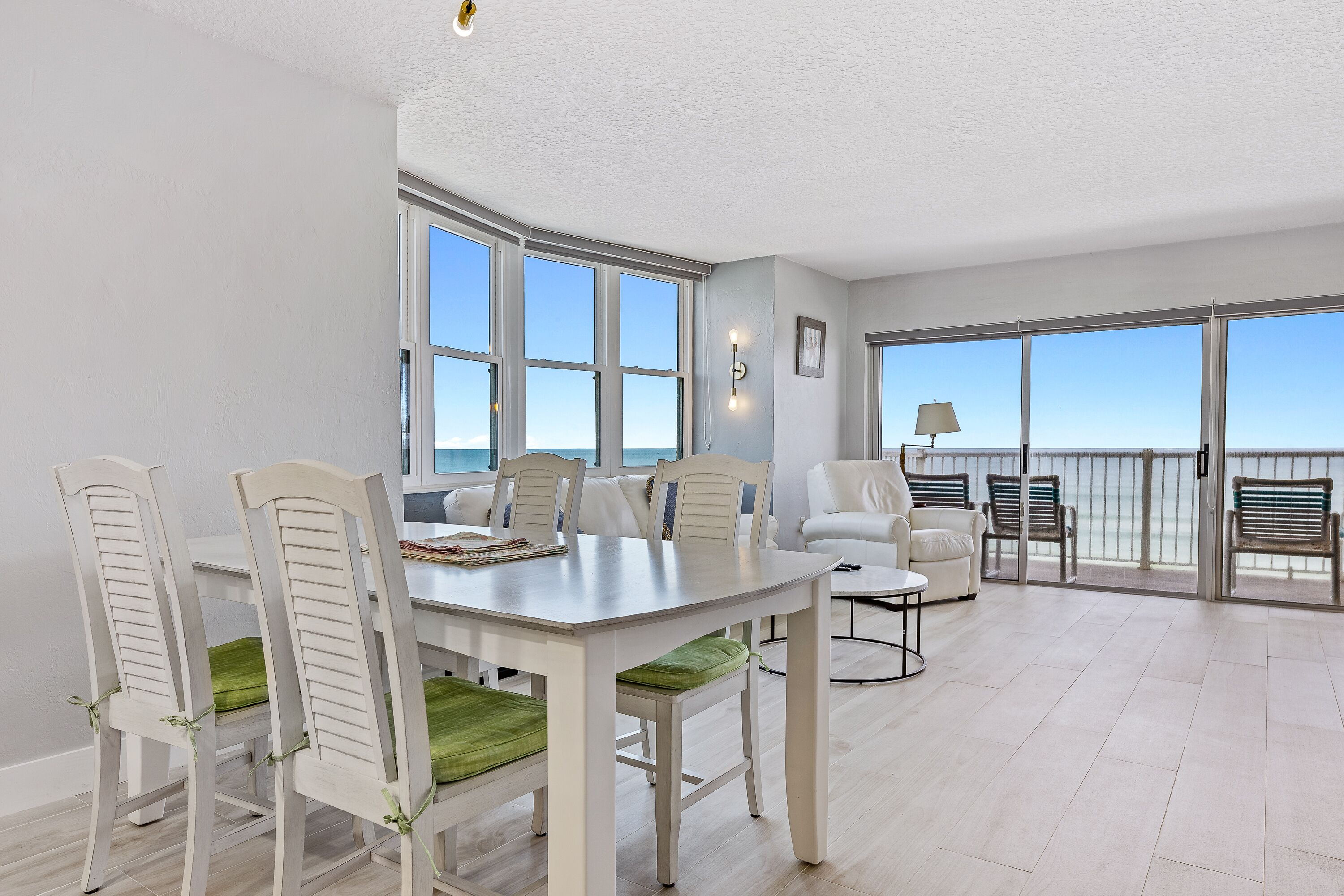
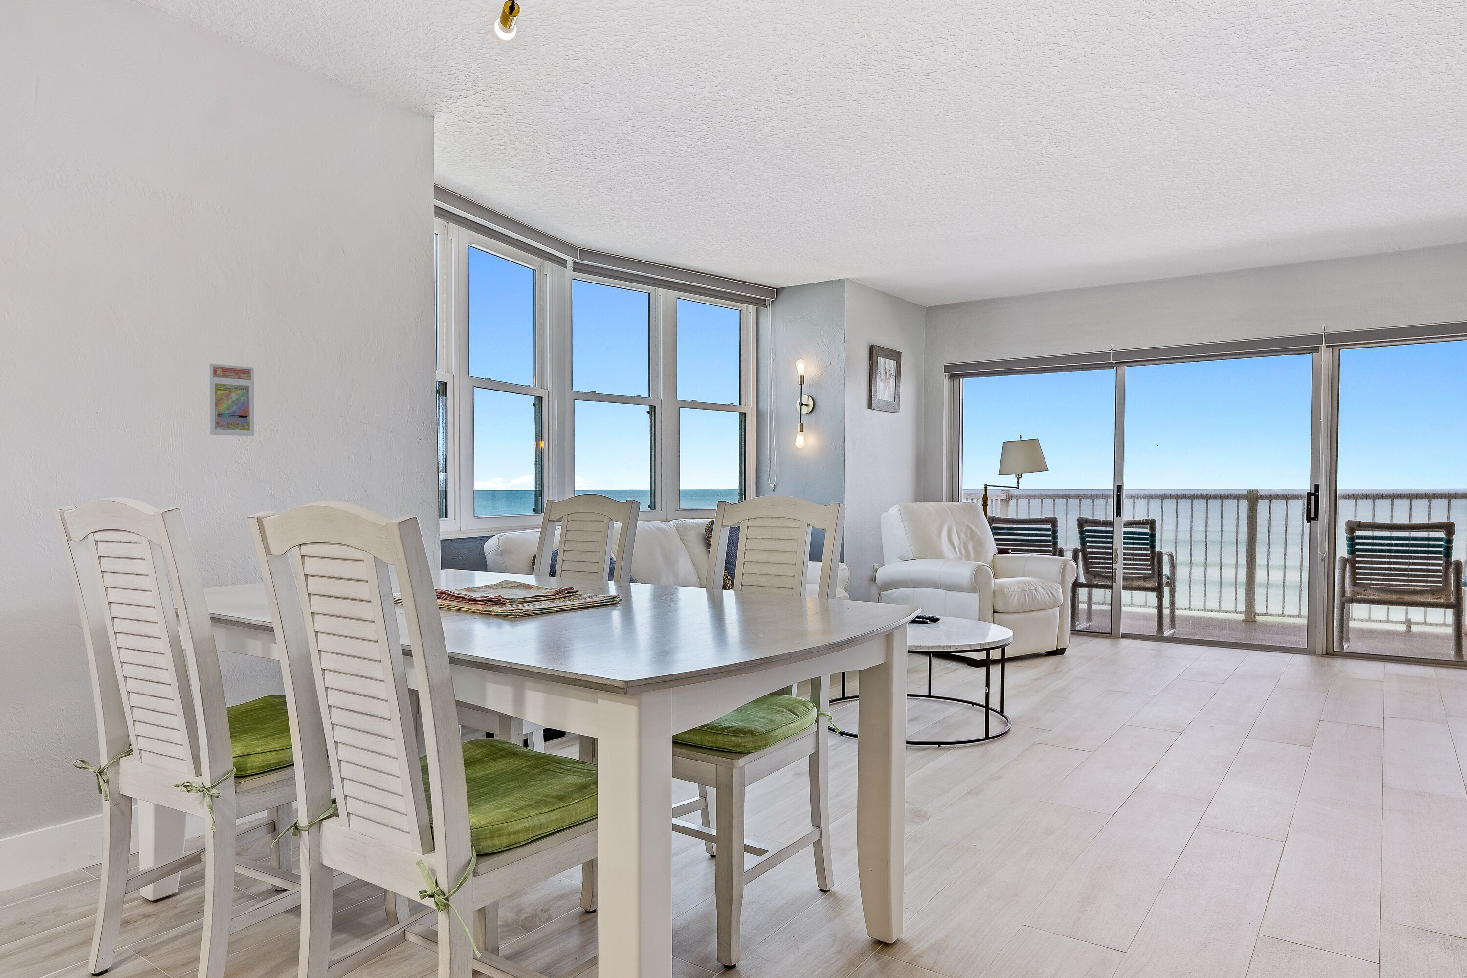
+ trading card display case [210,362,254,437]
